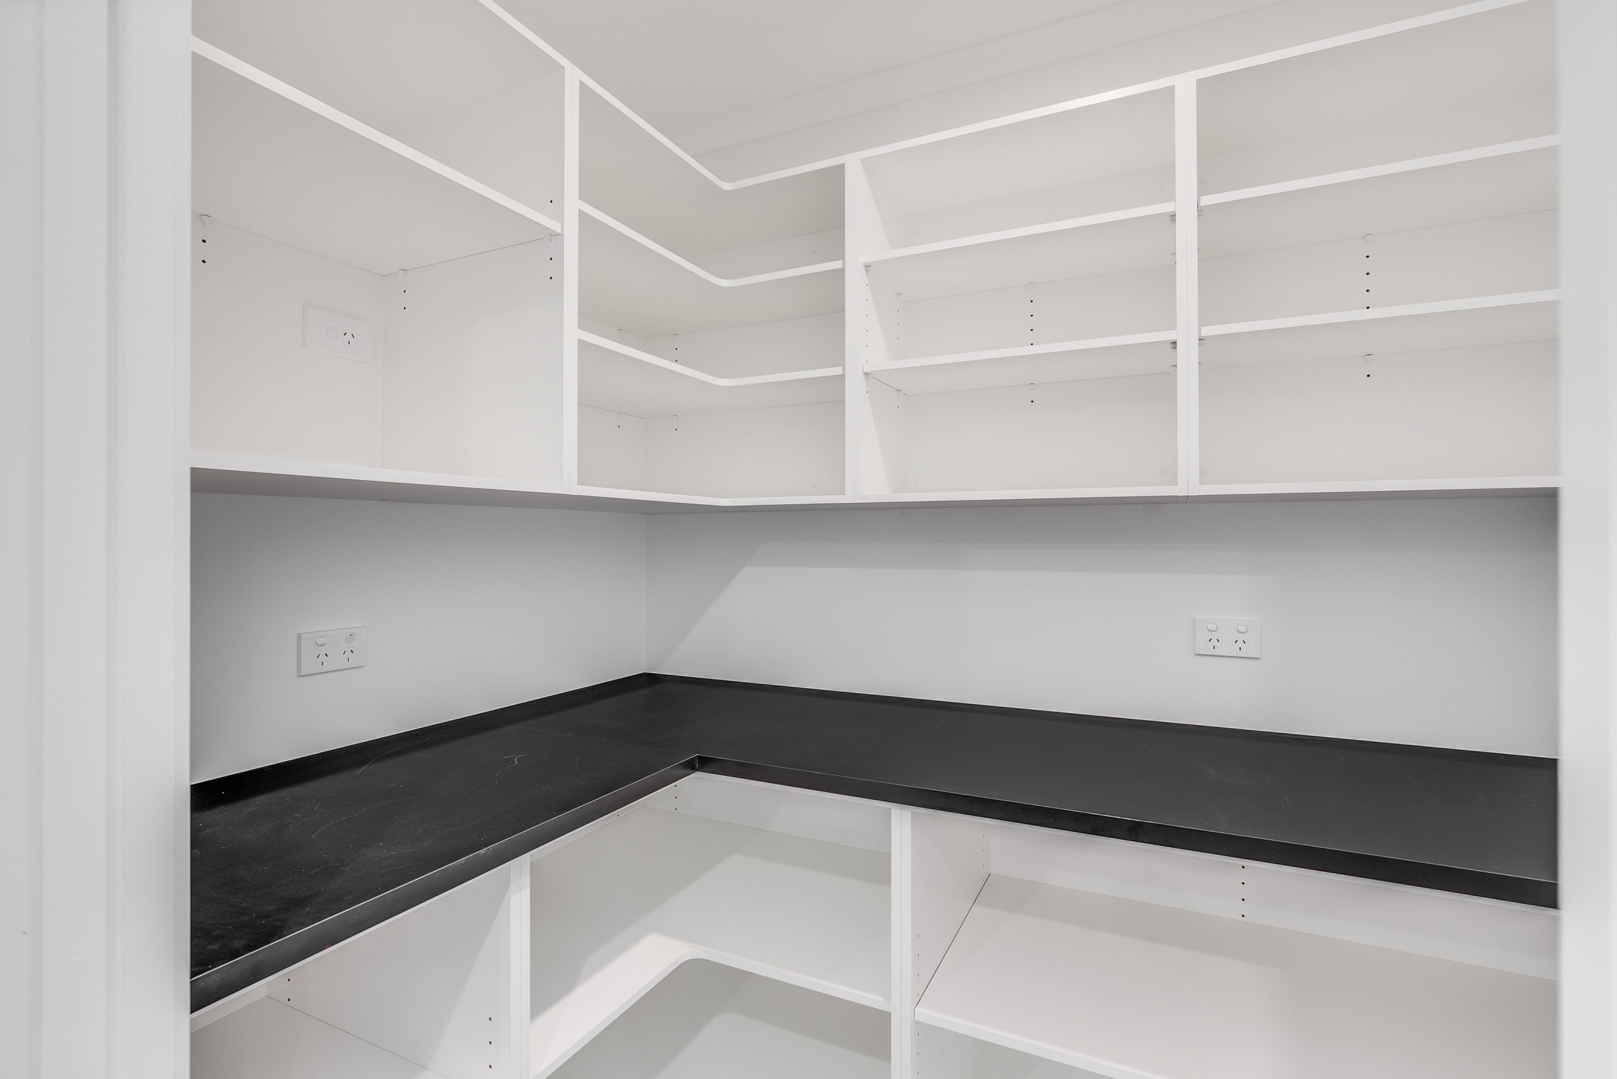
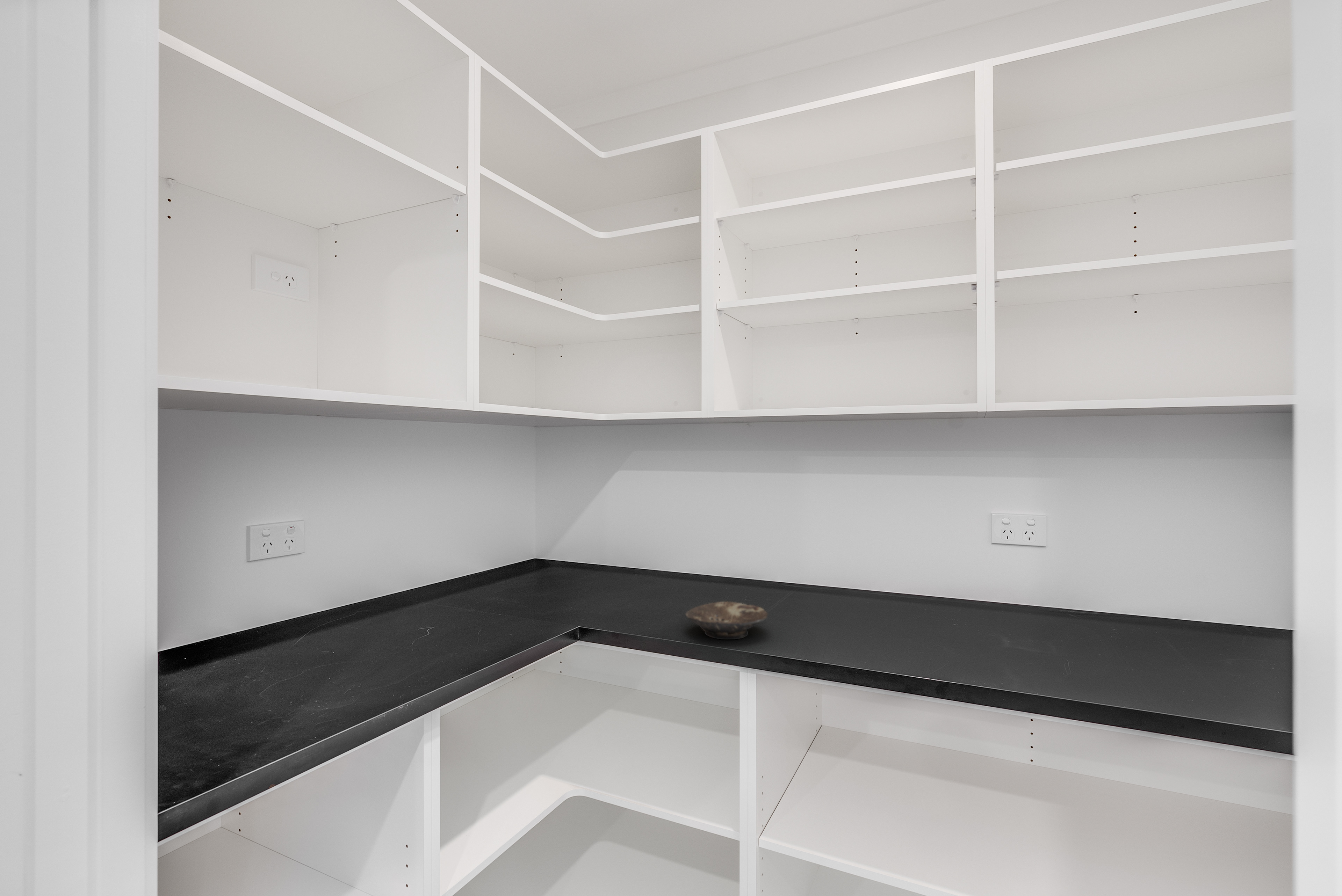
+ bowl [685,601,768,640]
